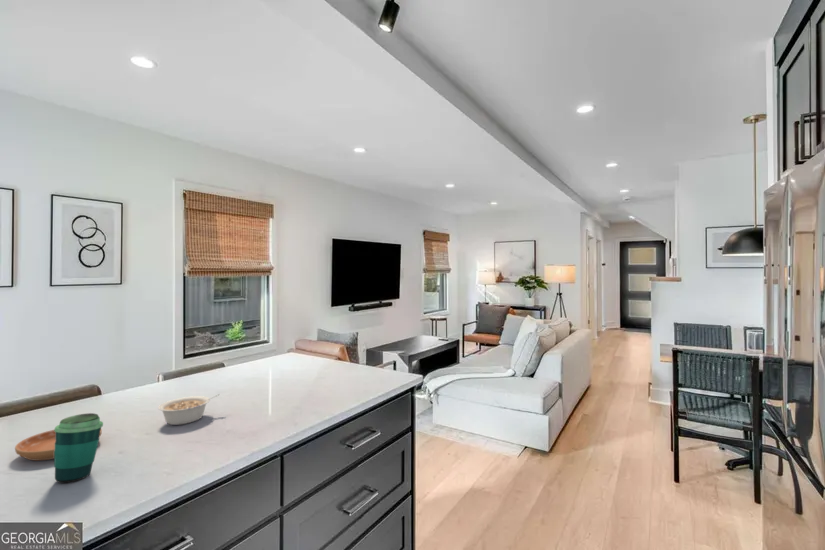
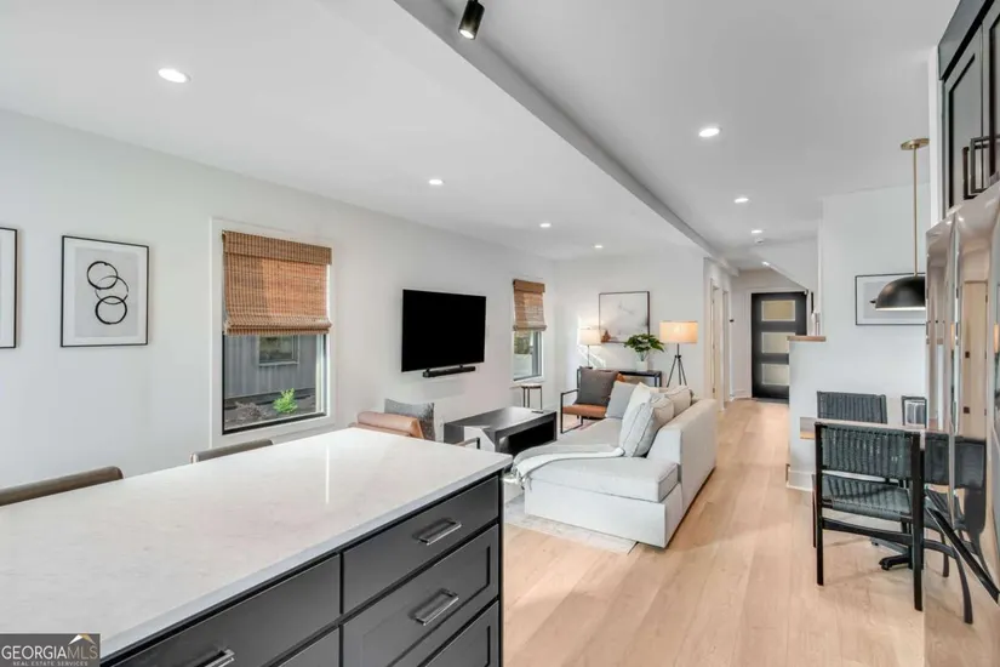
- legume [157,393,221,426]
- saucer [14,428,103,461]
- cup [53,412,104,484]
